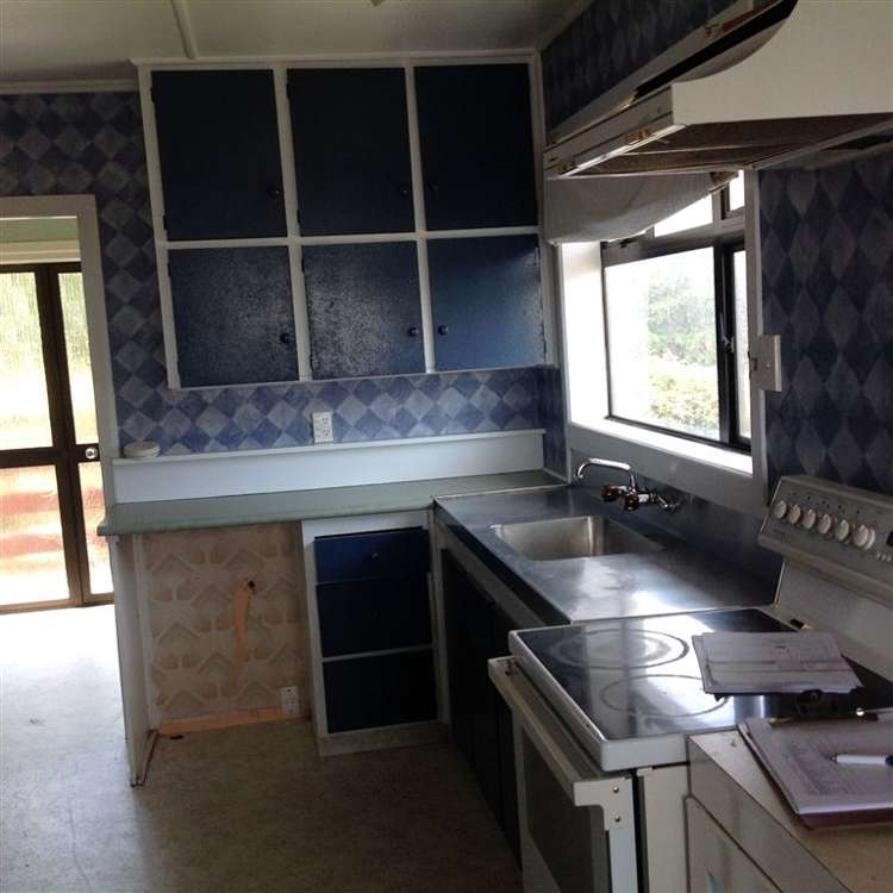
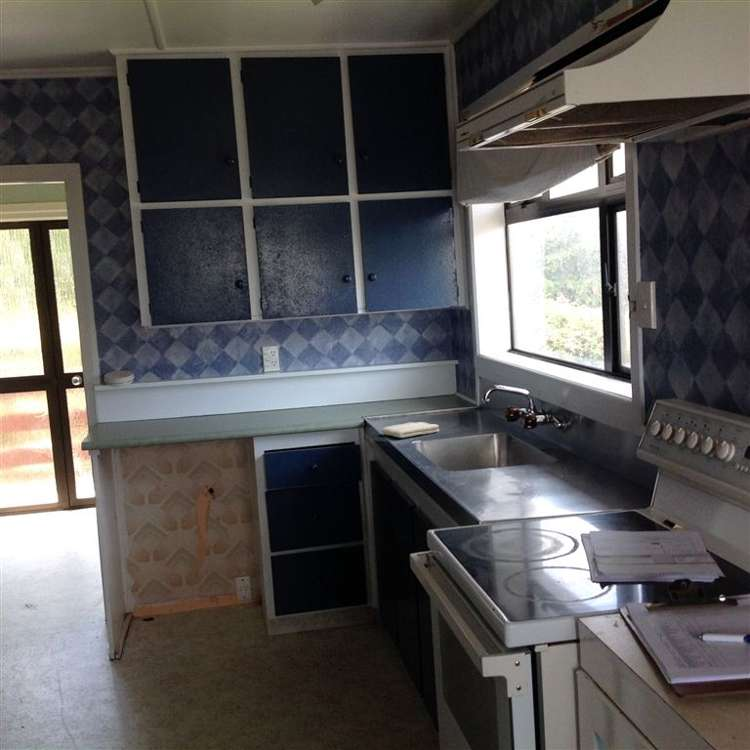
+ washcloth [381,421,440,439]
